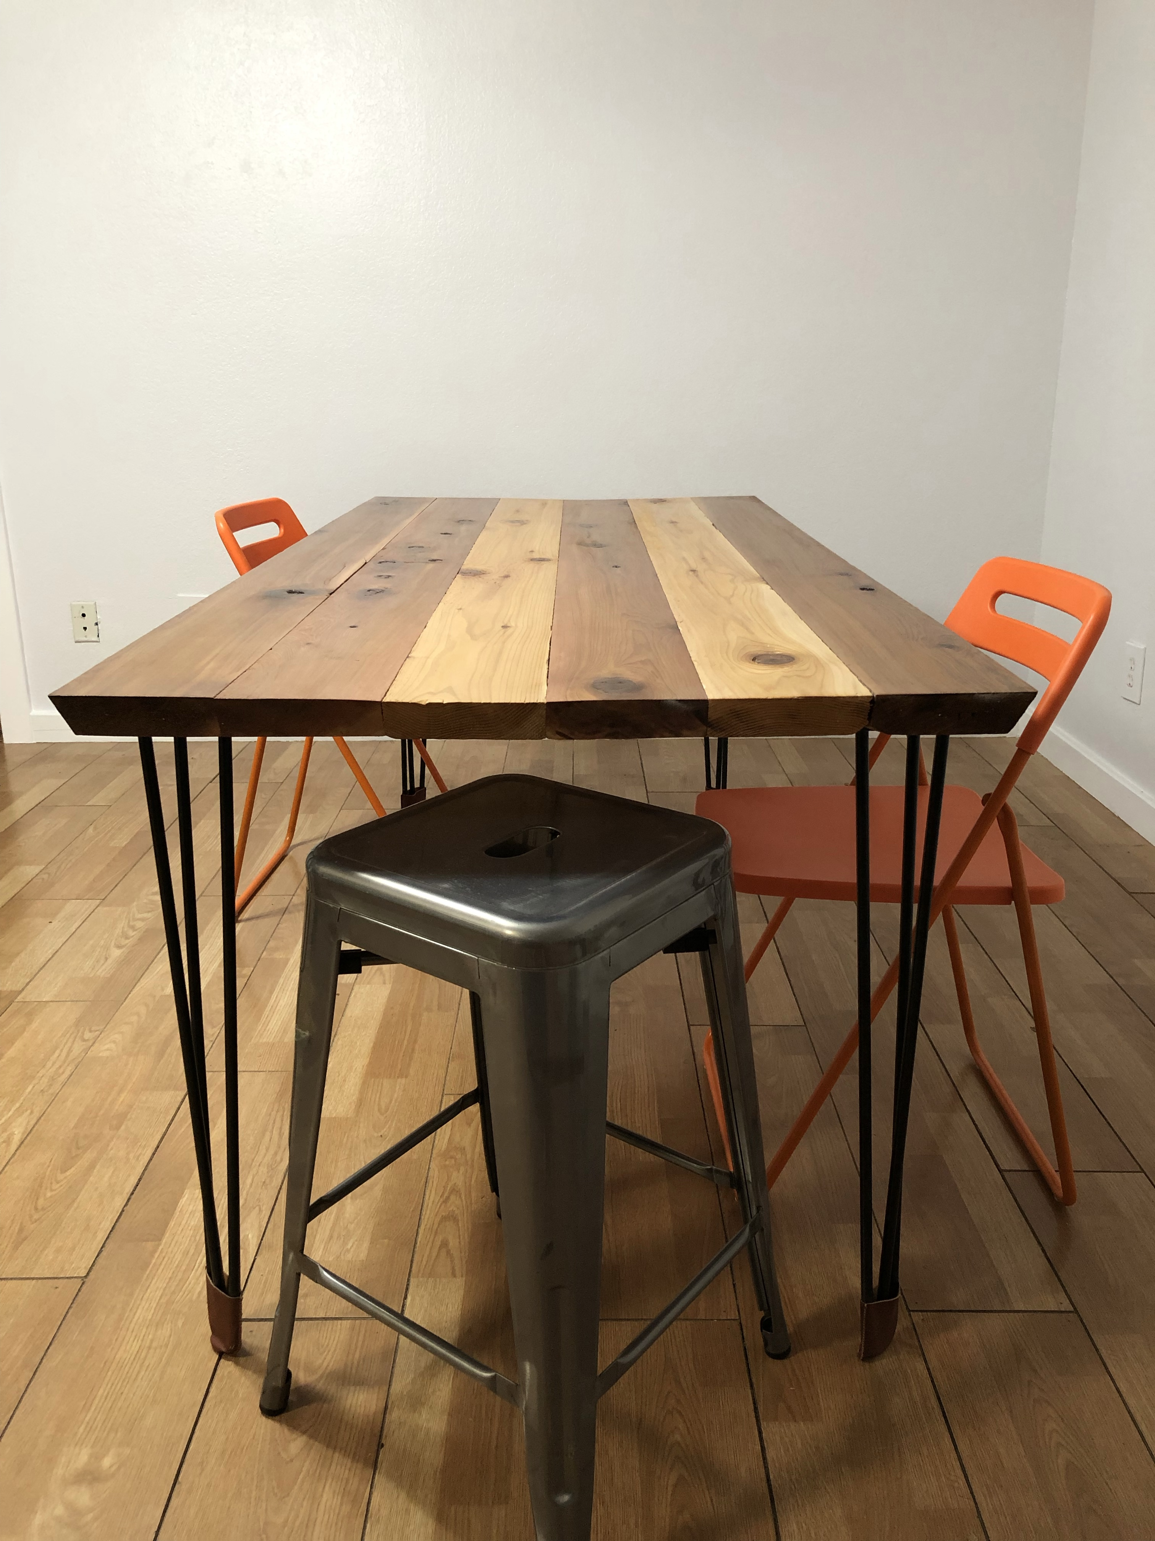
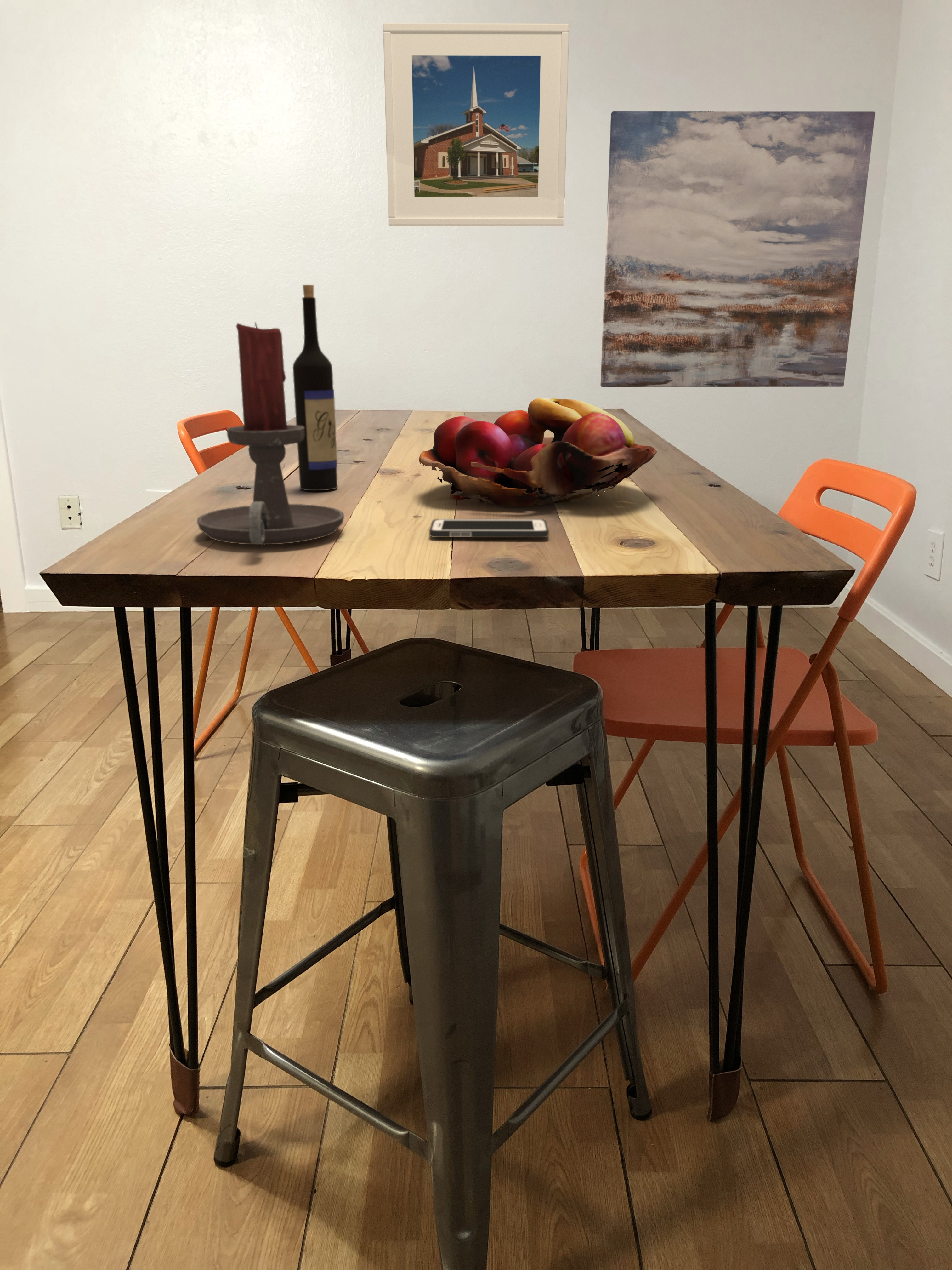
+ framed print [383,23,569,227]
+ fruit basket [419,398,657,506]
+ candle holder [196,322,345,545]
+ wall art [600,111,876,387]
+ wine bottle [292,284,338,491]
+ cell phone [429,518,549,538]
